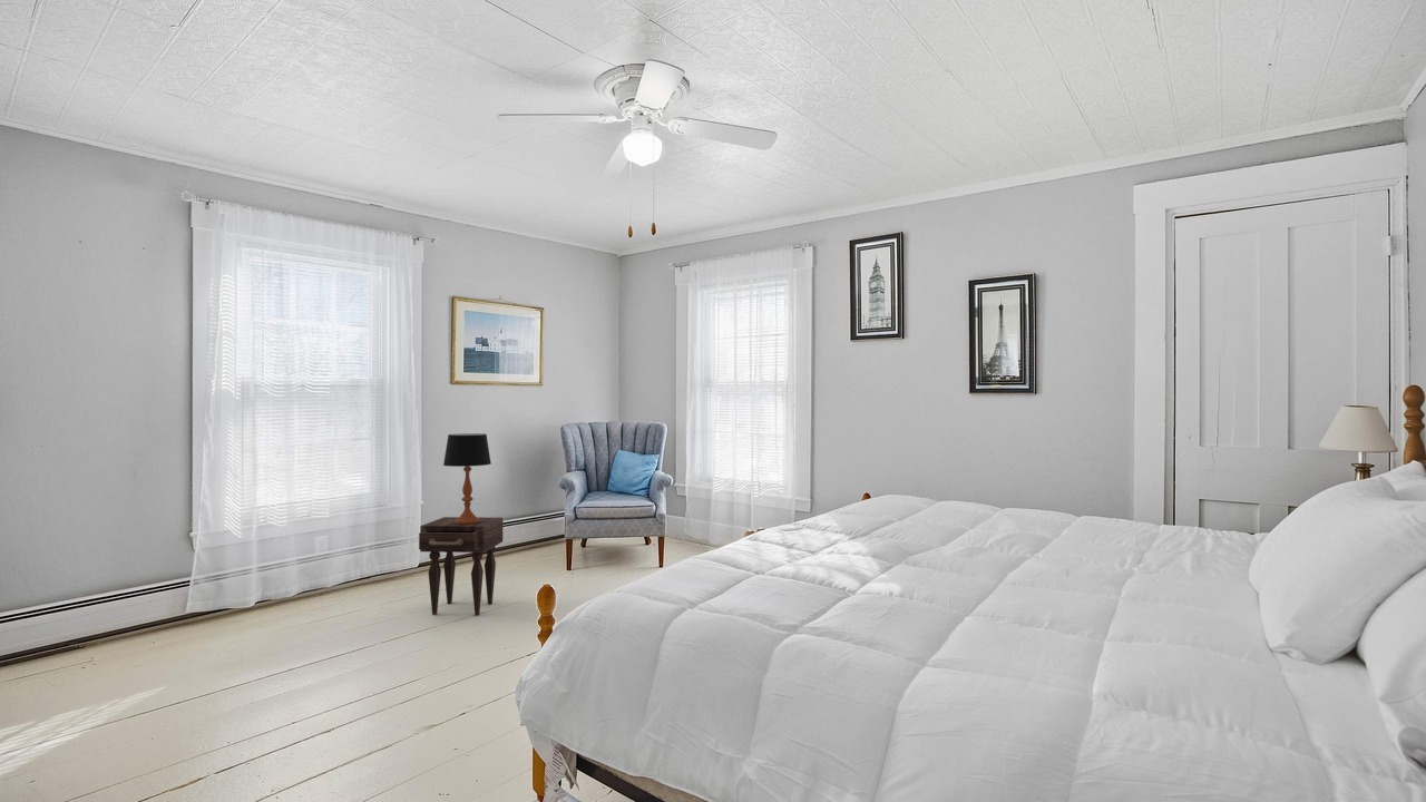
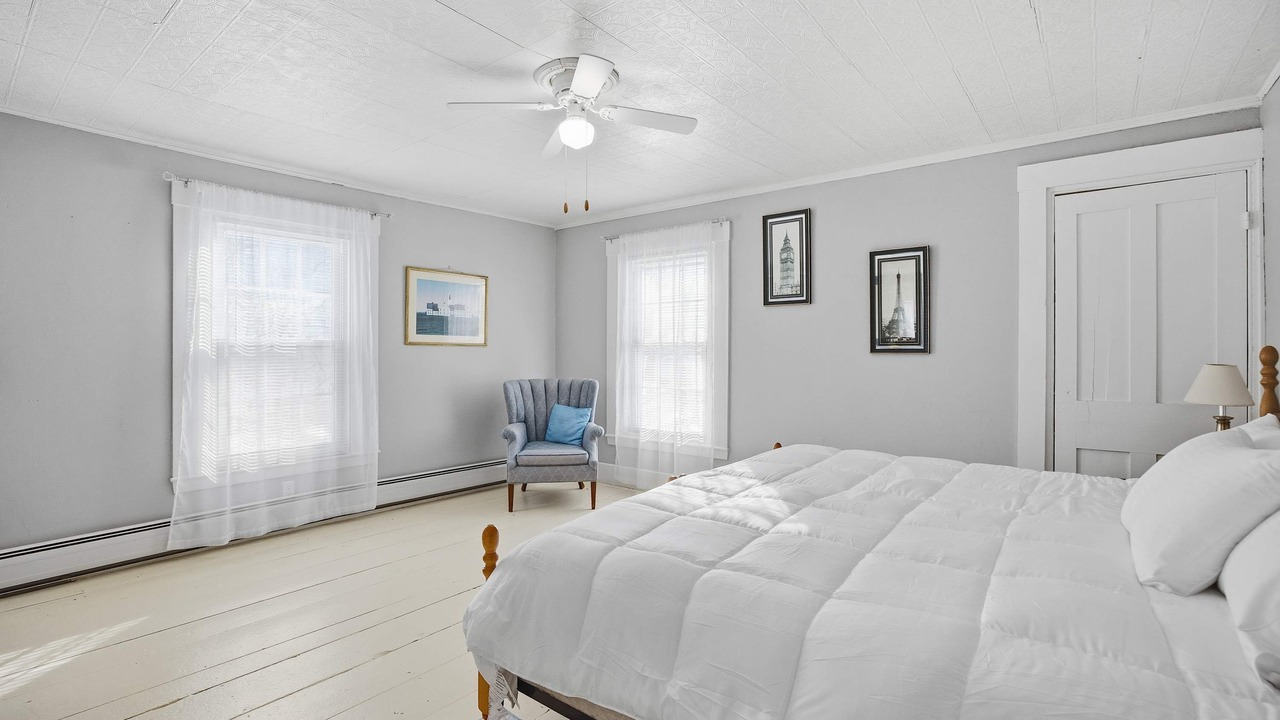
- table lamp [442,432,492,525]
- nightstand [418,516,504,616]
